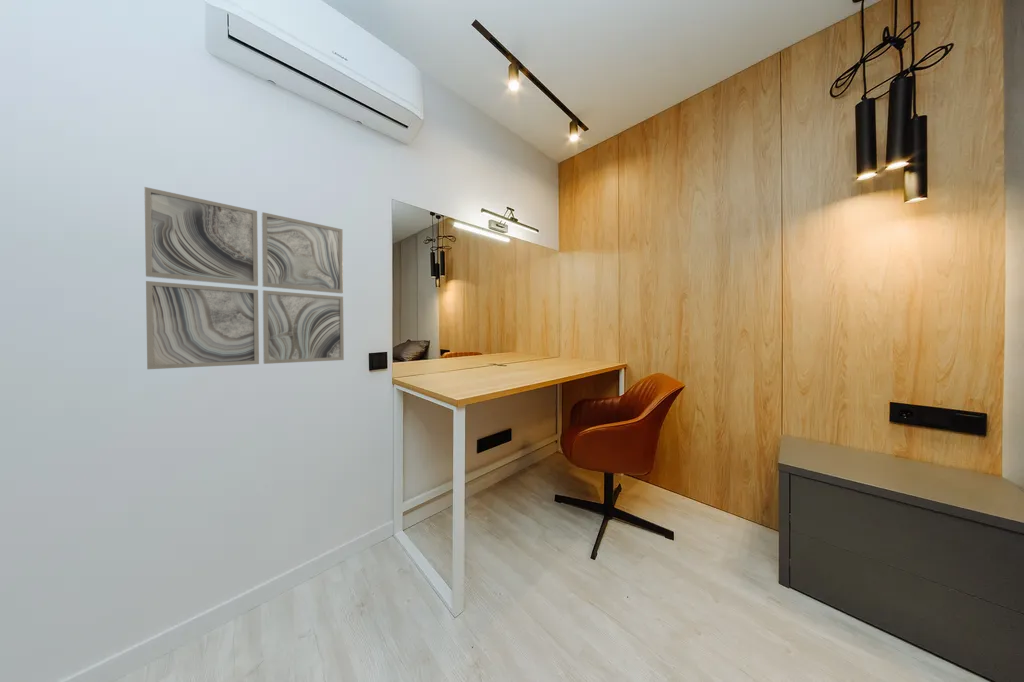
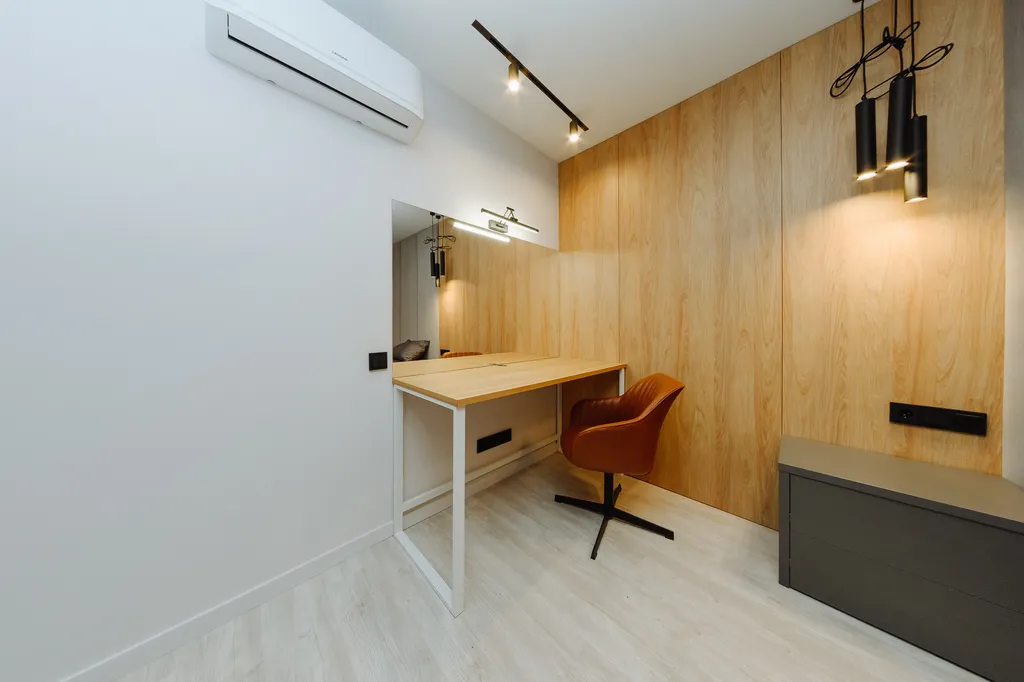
- wall art [143,186,345,370]
